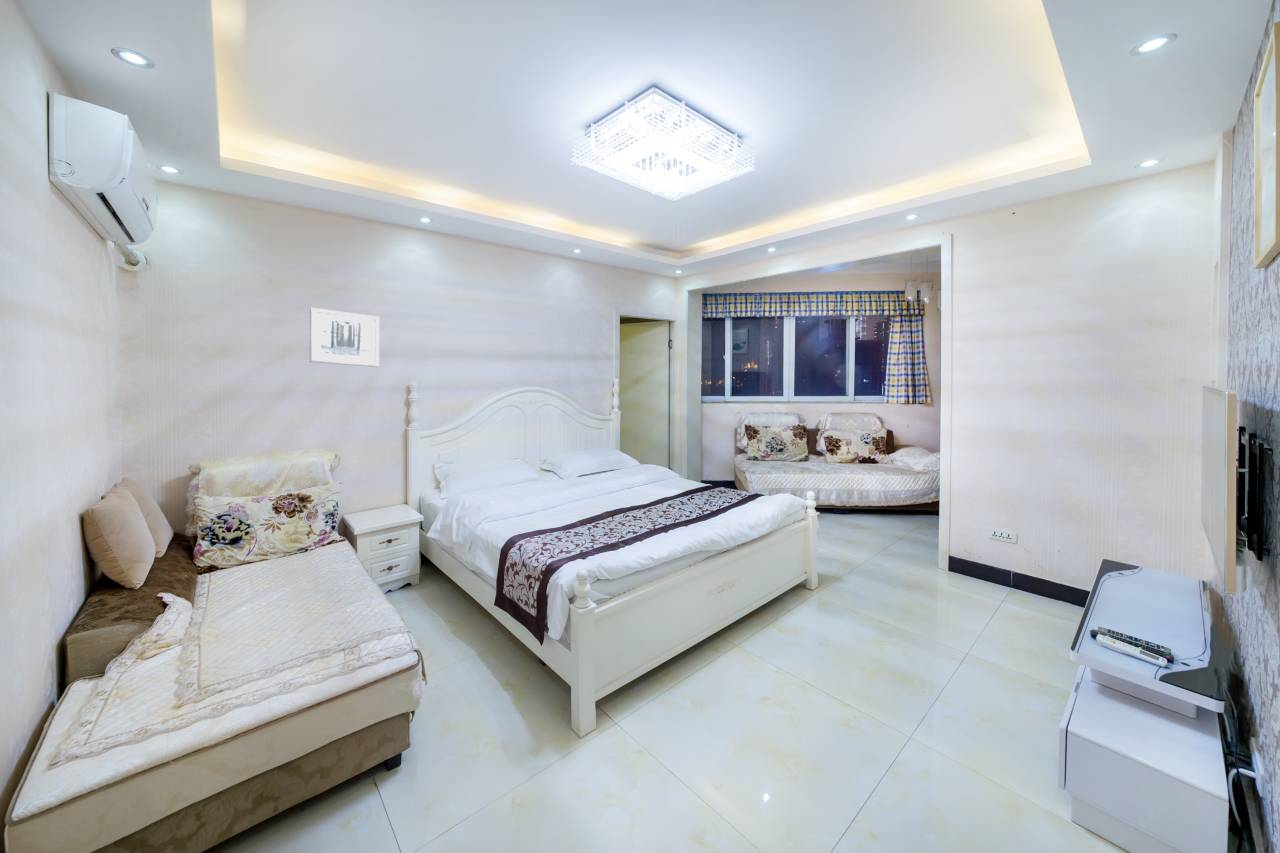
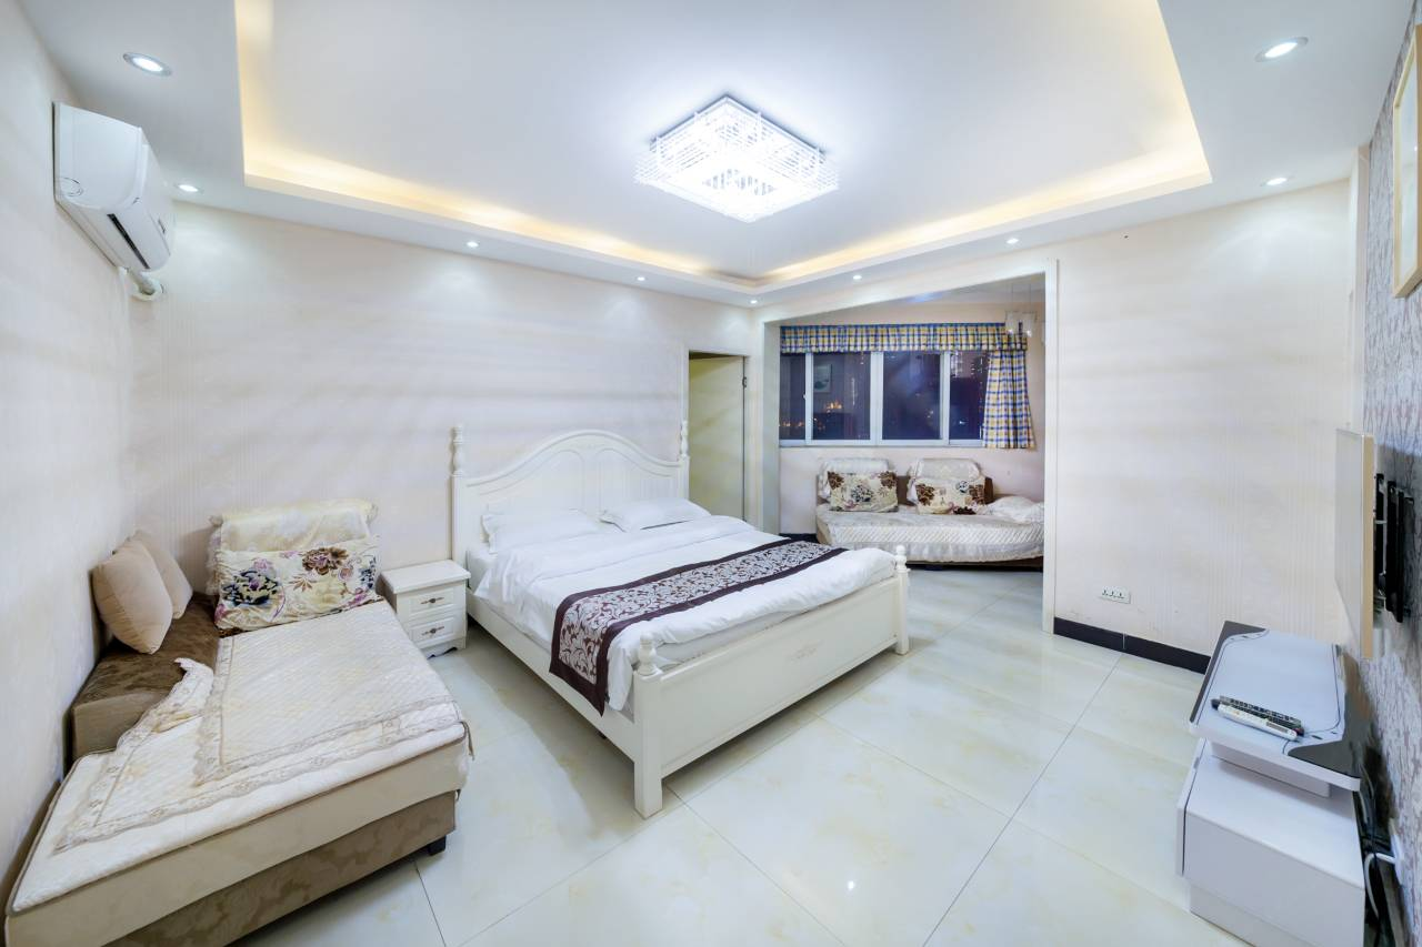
- wall art [309,307,380,368]
